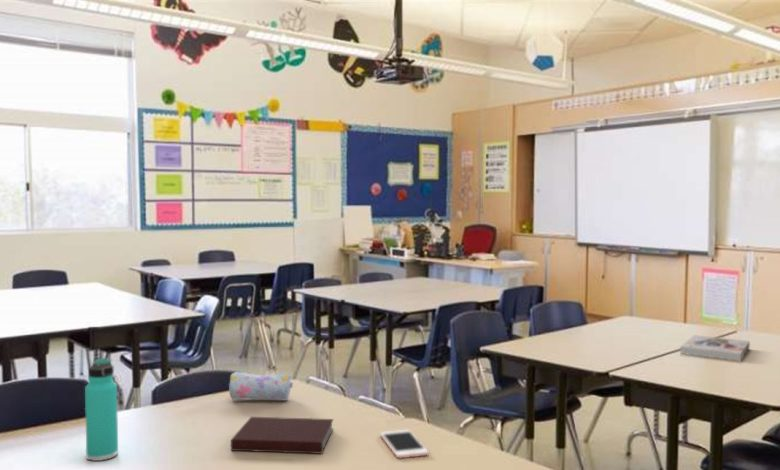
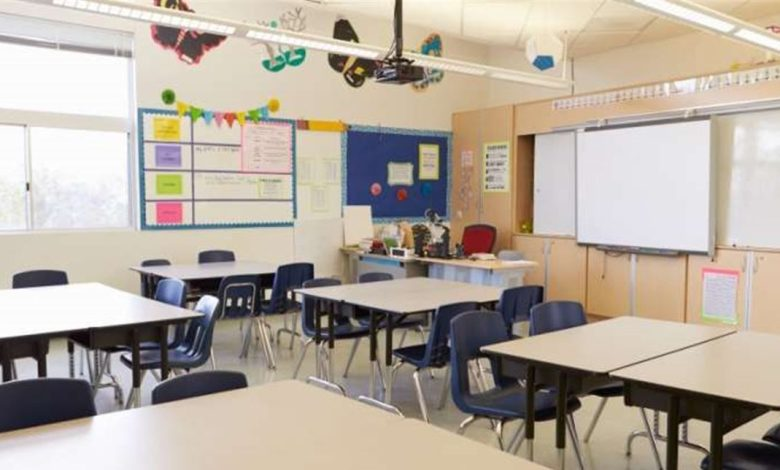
- cell phone [379,429,430,459]
- pencil case [228,370,293,402]
- notebook [230,416,334,455]
- book [679,334,751,362]
- thermos bottle [84,357,119,462]
